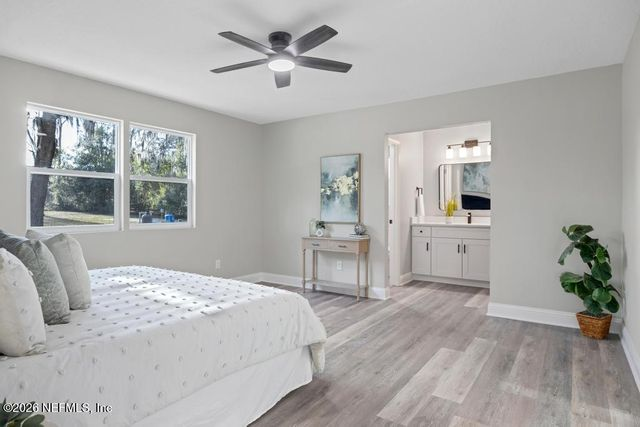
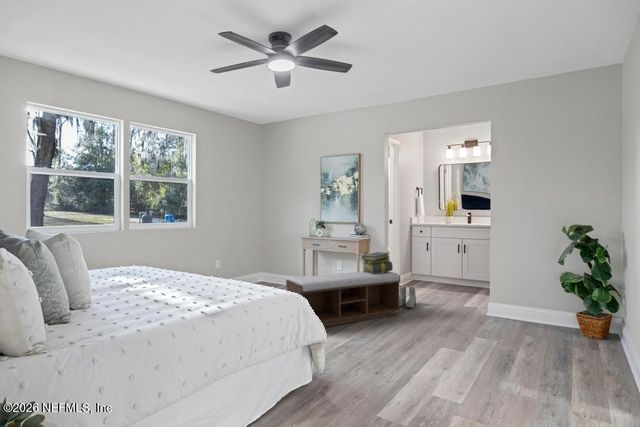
+ stack of books [361,251,394,274]
+ boots [399,286,417,309]
+ bench [285,270,401,328]
